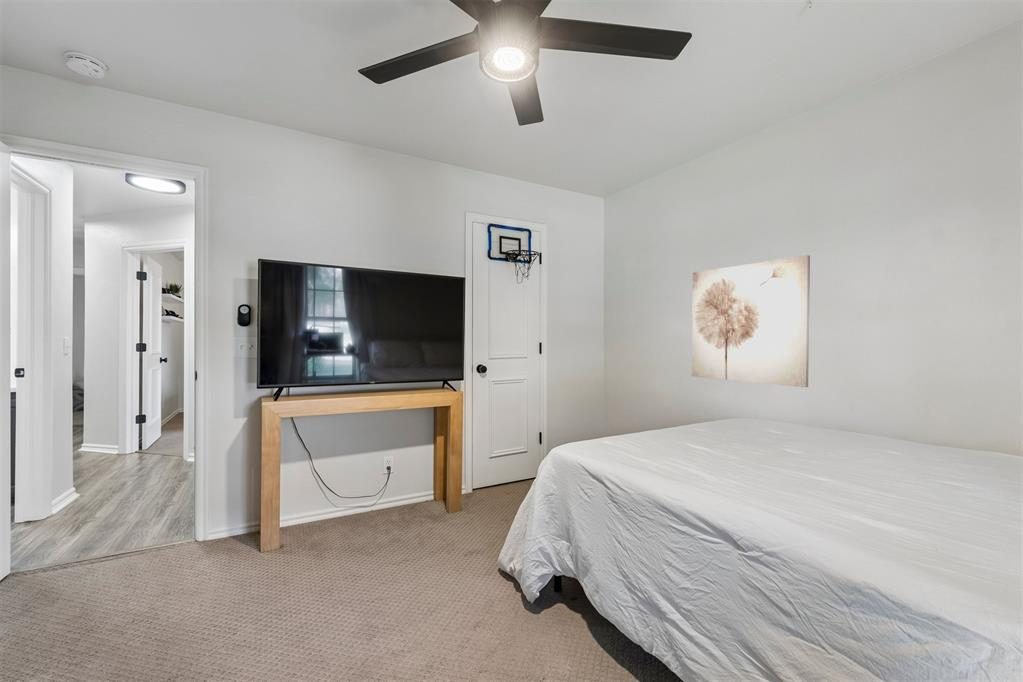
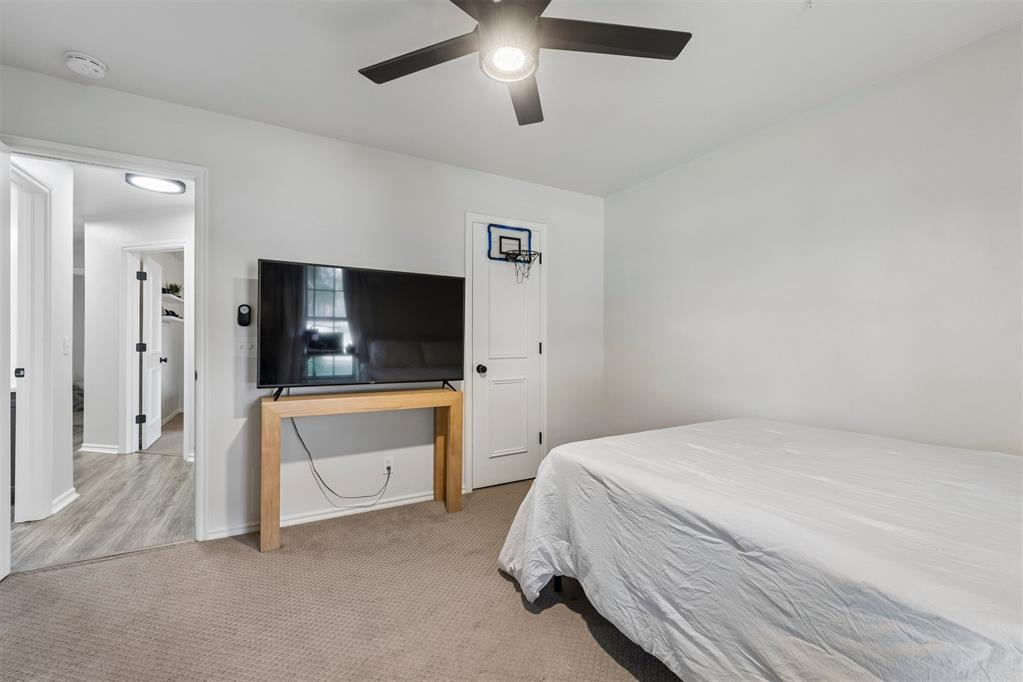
- wall art [691,254,811,388]
